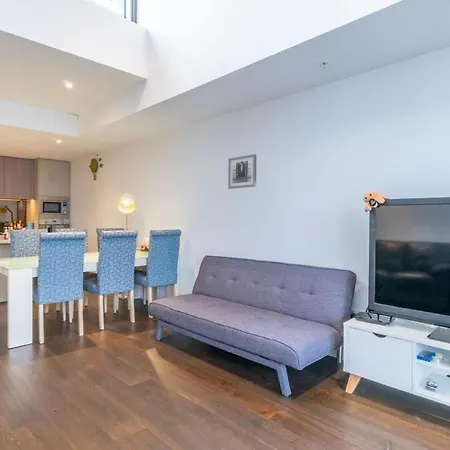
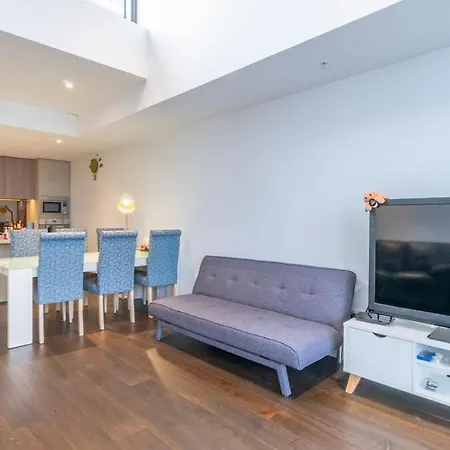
- wall art [227,153,257,190]
